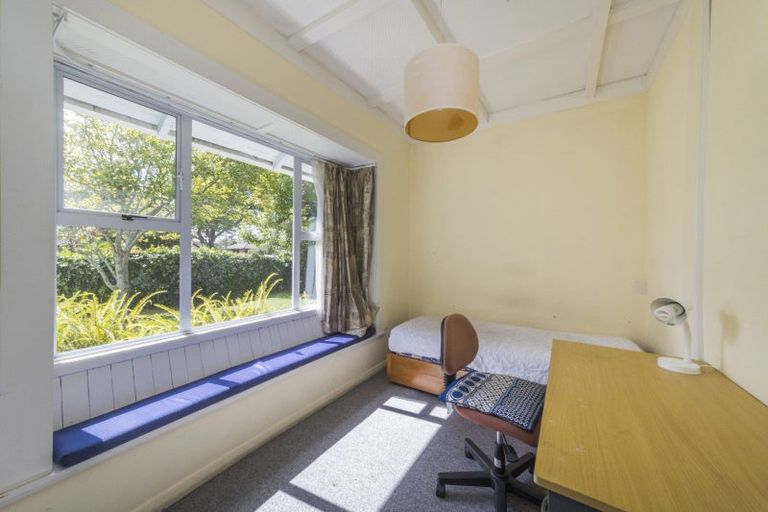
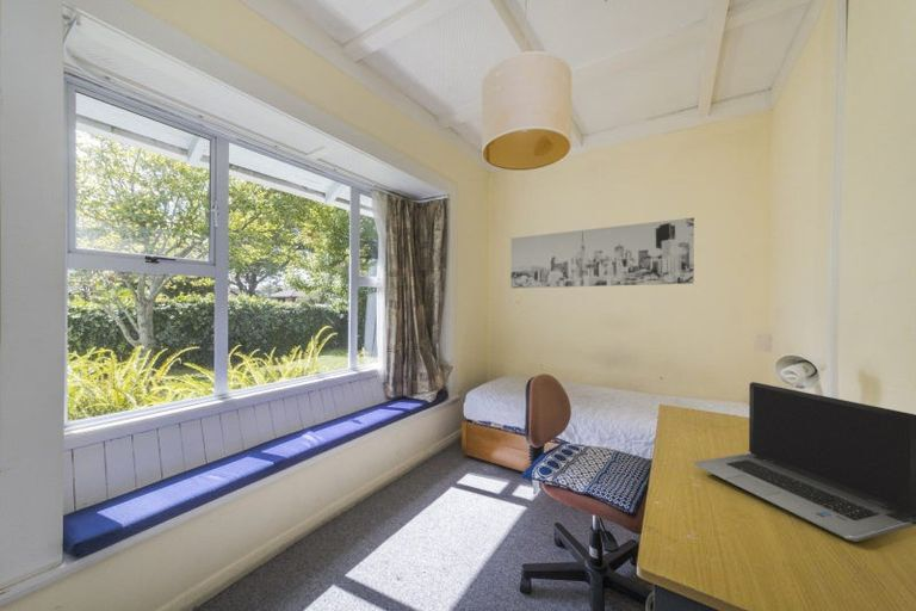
+ wall art [509,216,695,290]
+ laptop computer [693,381,916,543]
